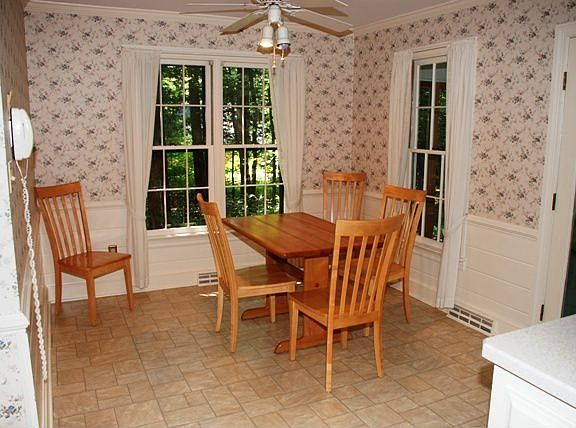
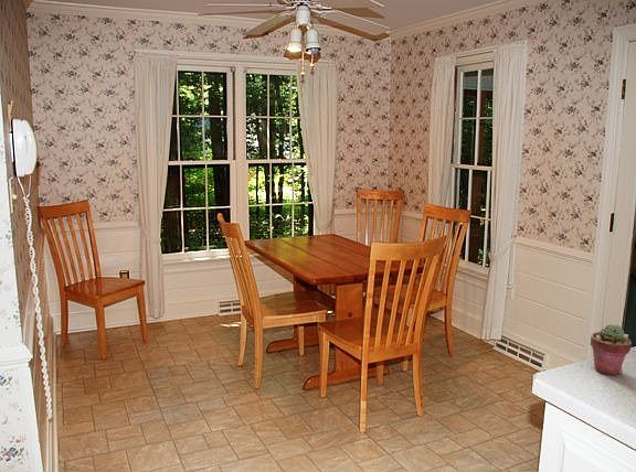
+ potted succulent [590,323,633,376]
